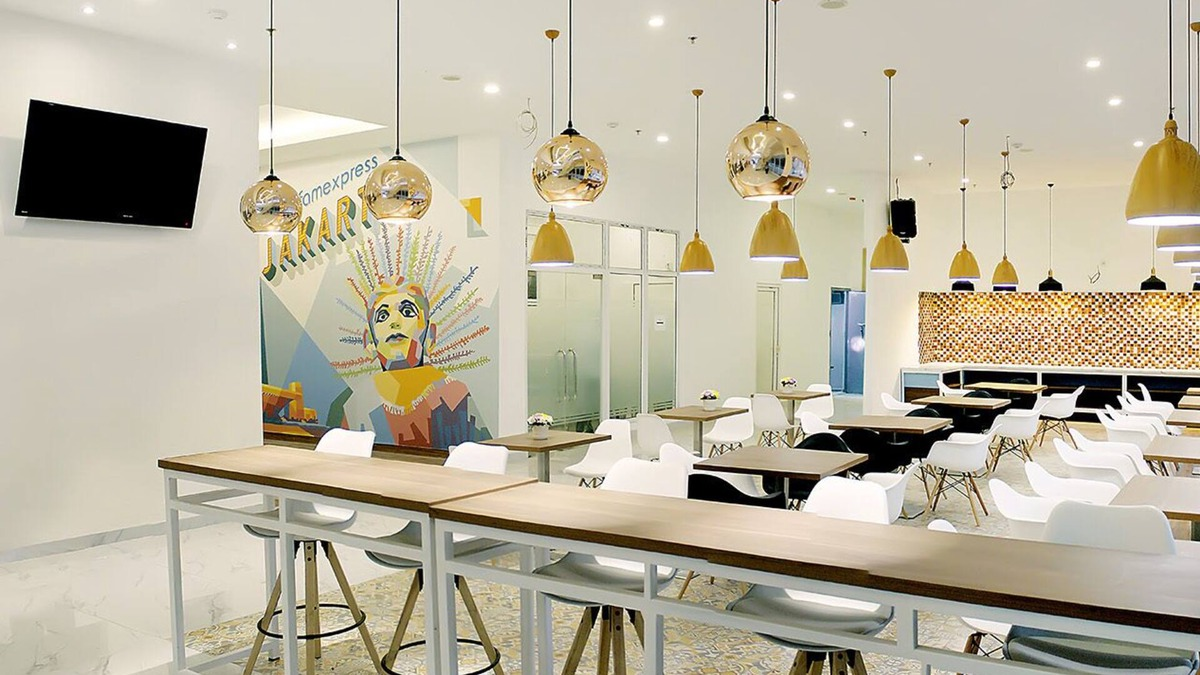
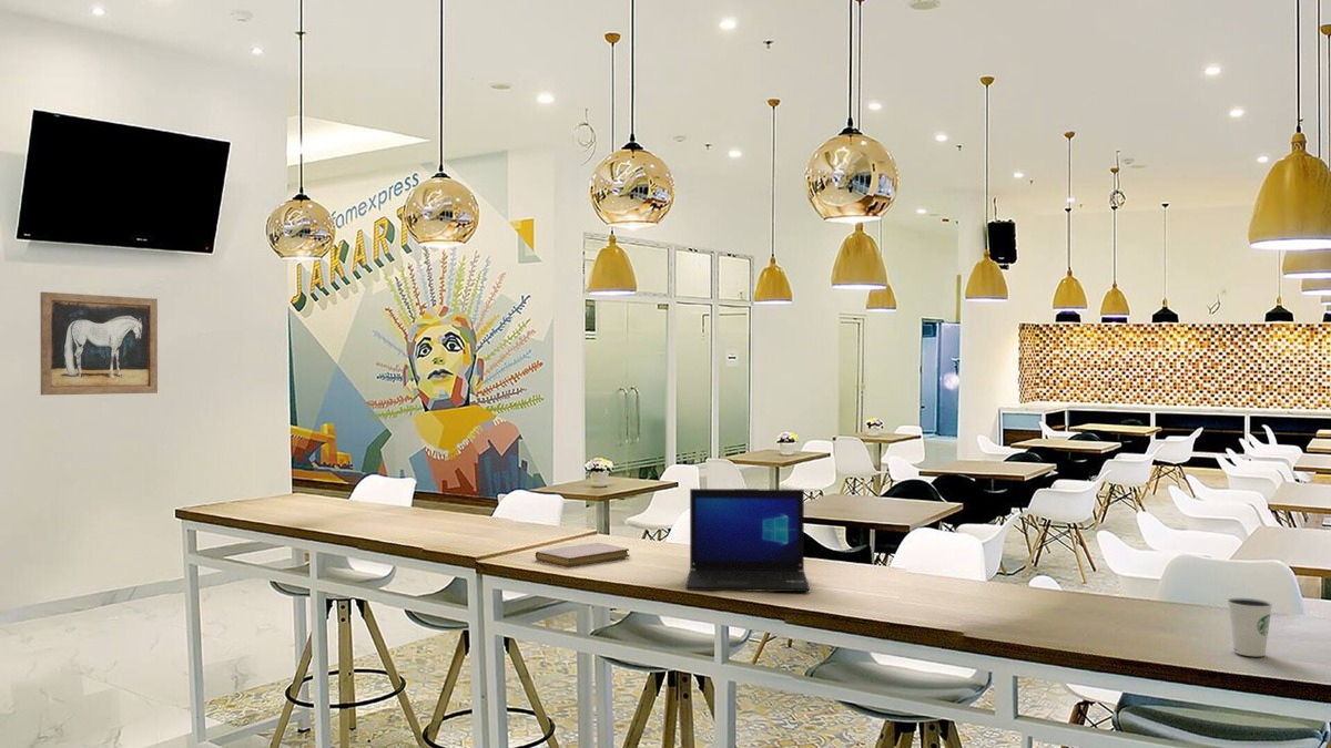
+ notebook [535,542,631,567]
+ laptop [684,488,811,593]
+ dixie cup [1226,597,1273,657]
+ wall art [39,291,159,396]
